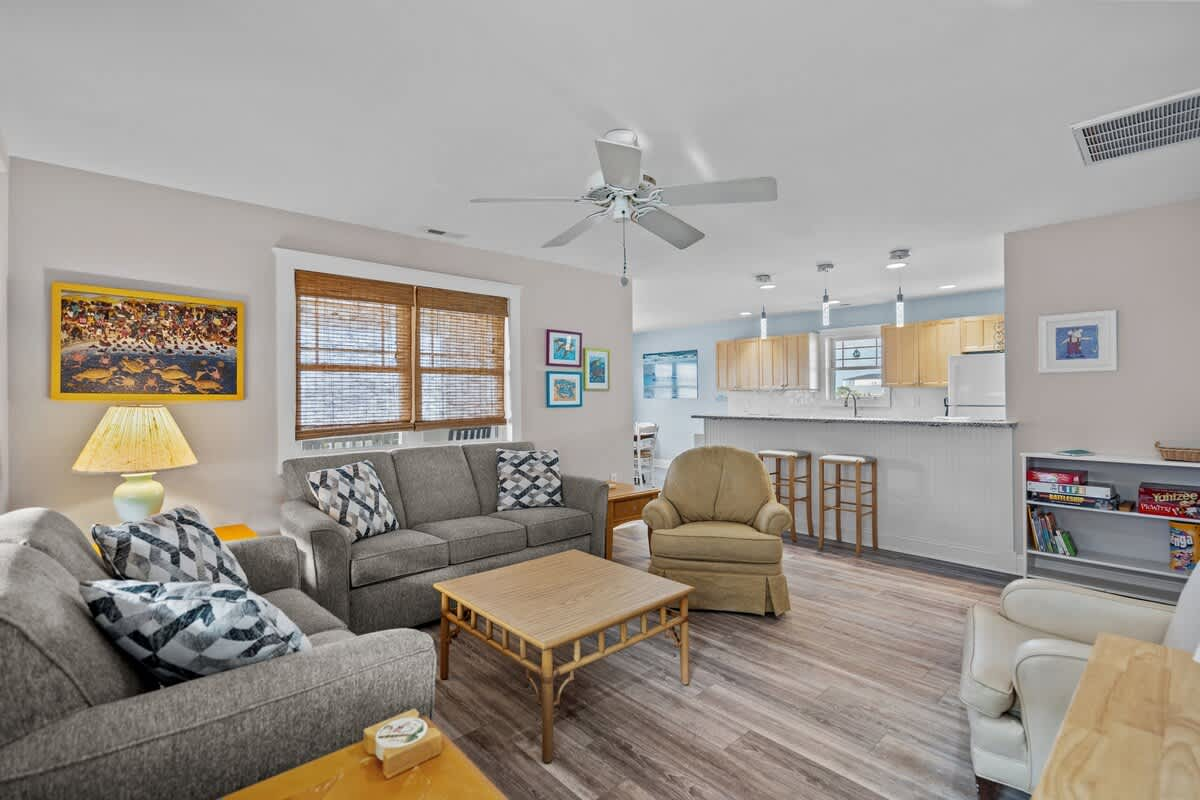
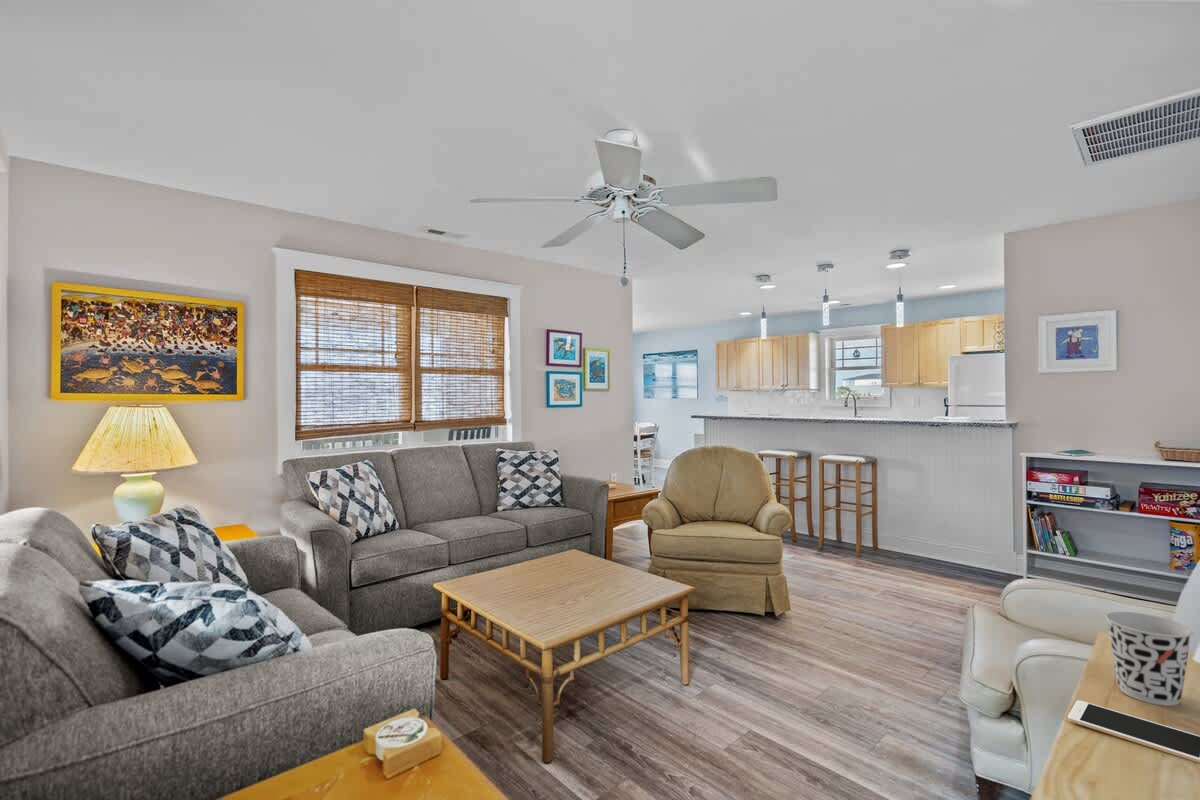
+ cell phone [1067,699,1200,764]
+ cup [1104,611,1194,707]
